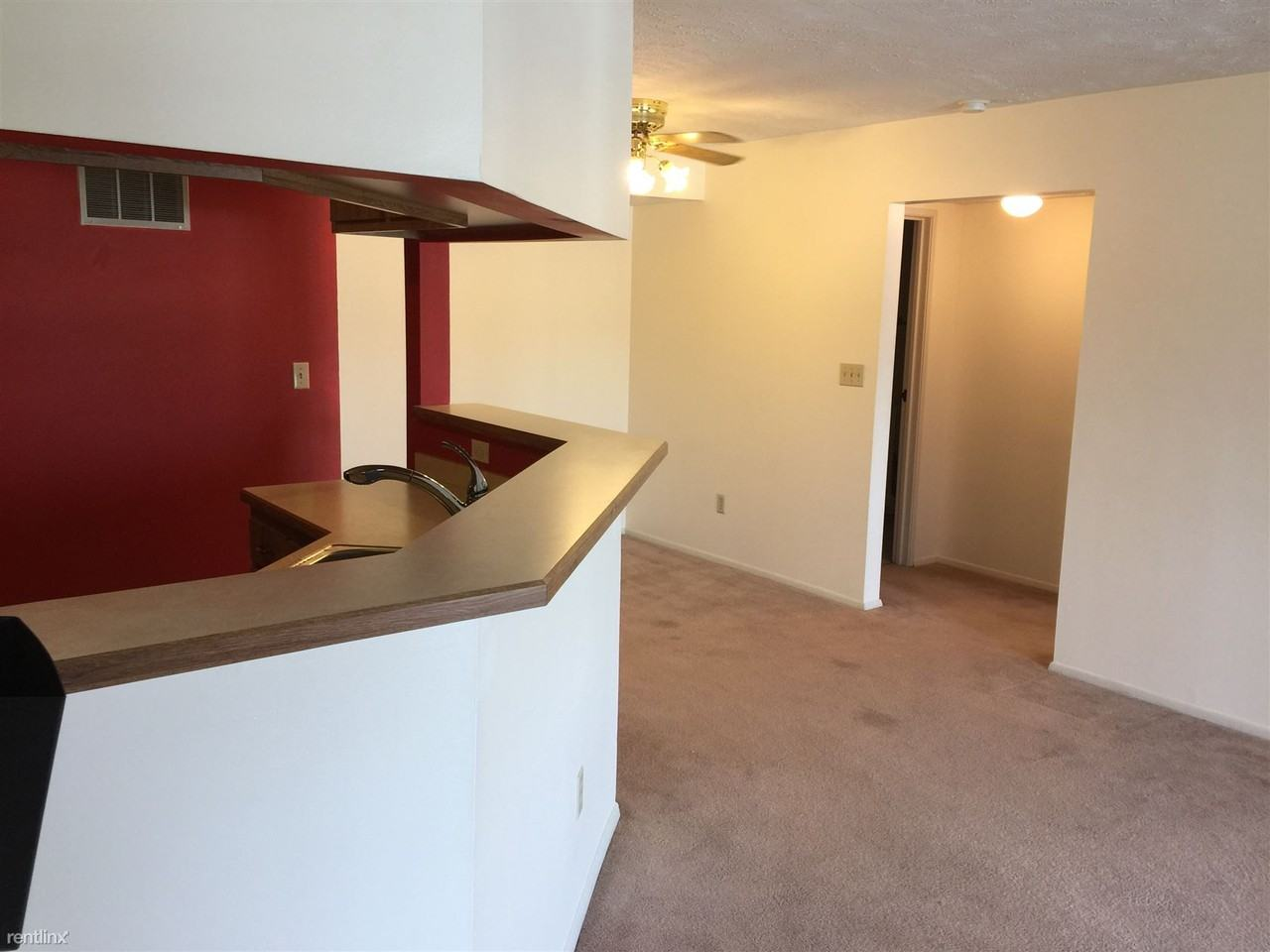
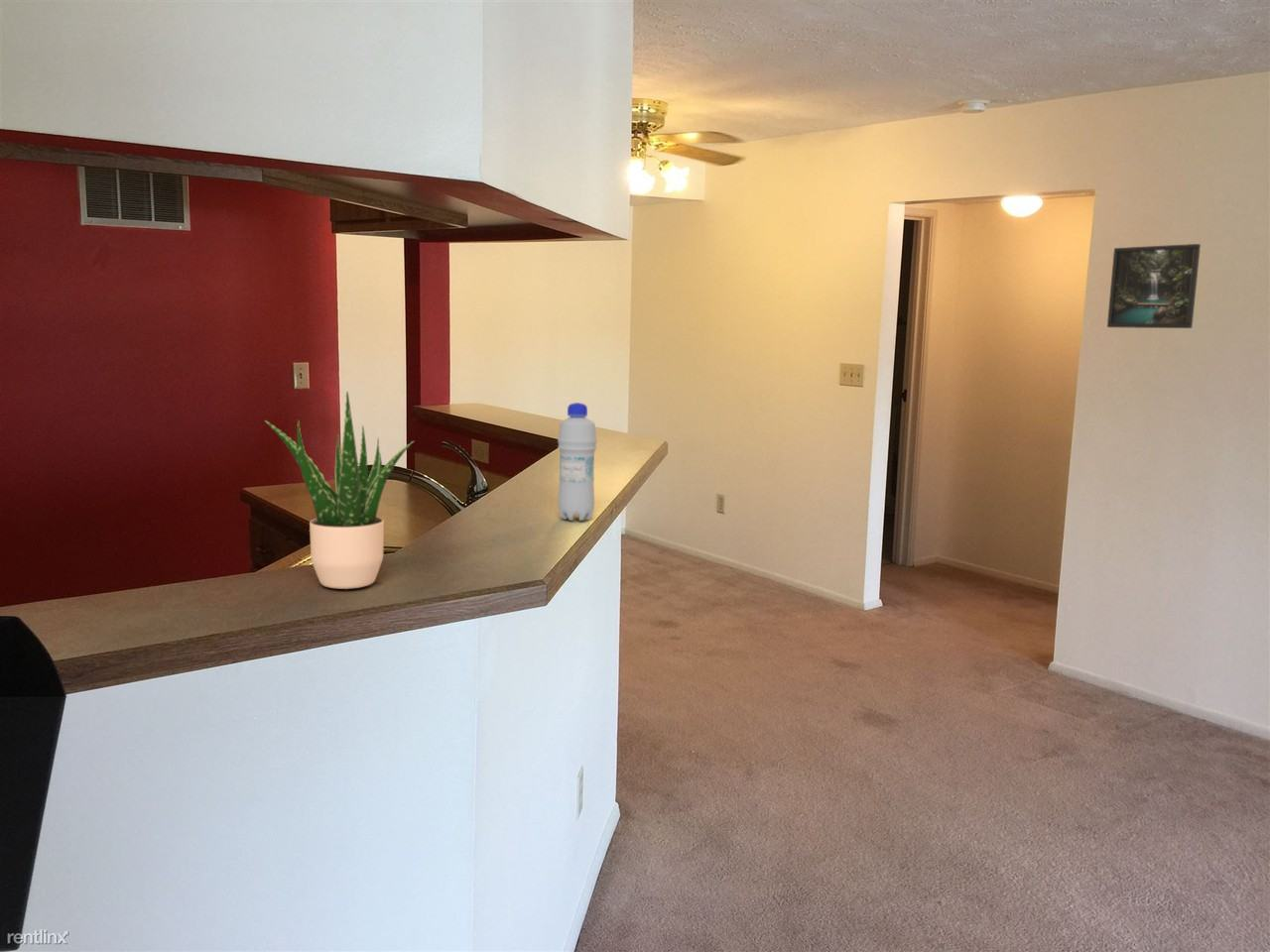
+ bottle [557,402,598,522]
+ potted plant [263,391,415,590]
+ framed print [1106,243,1202,329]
